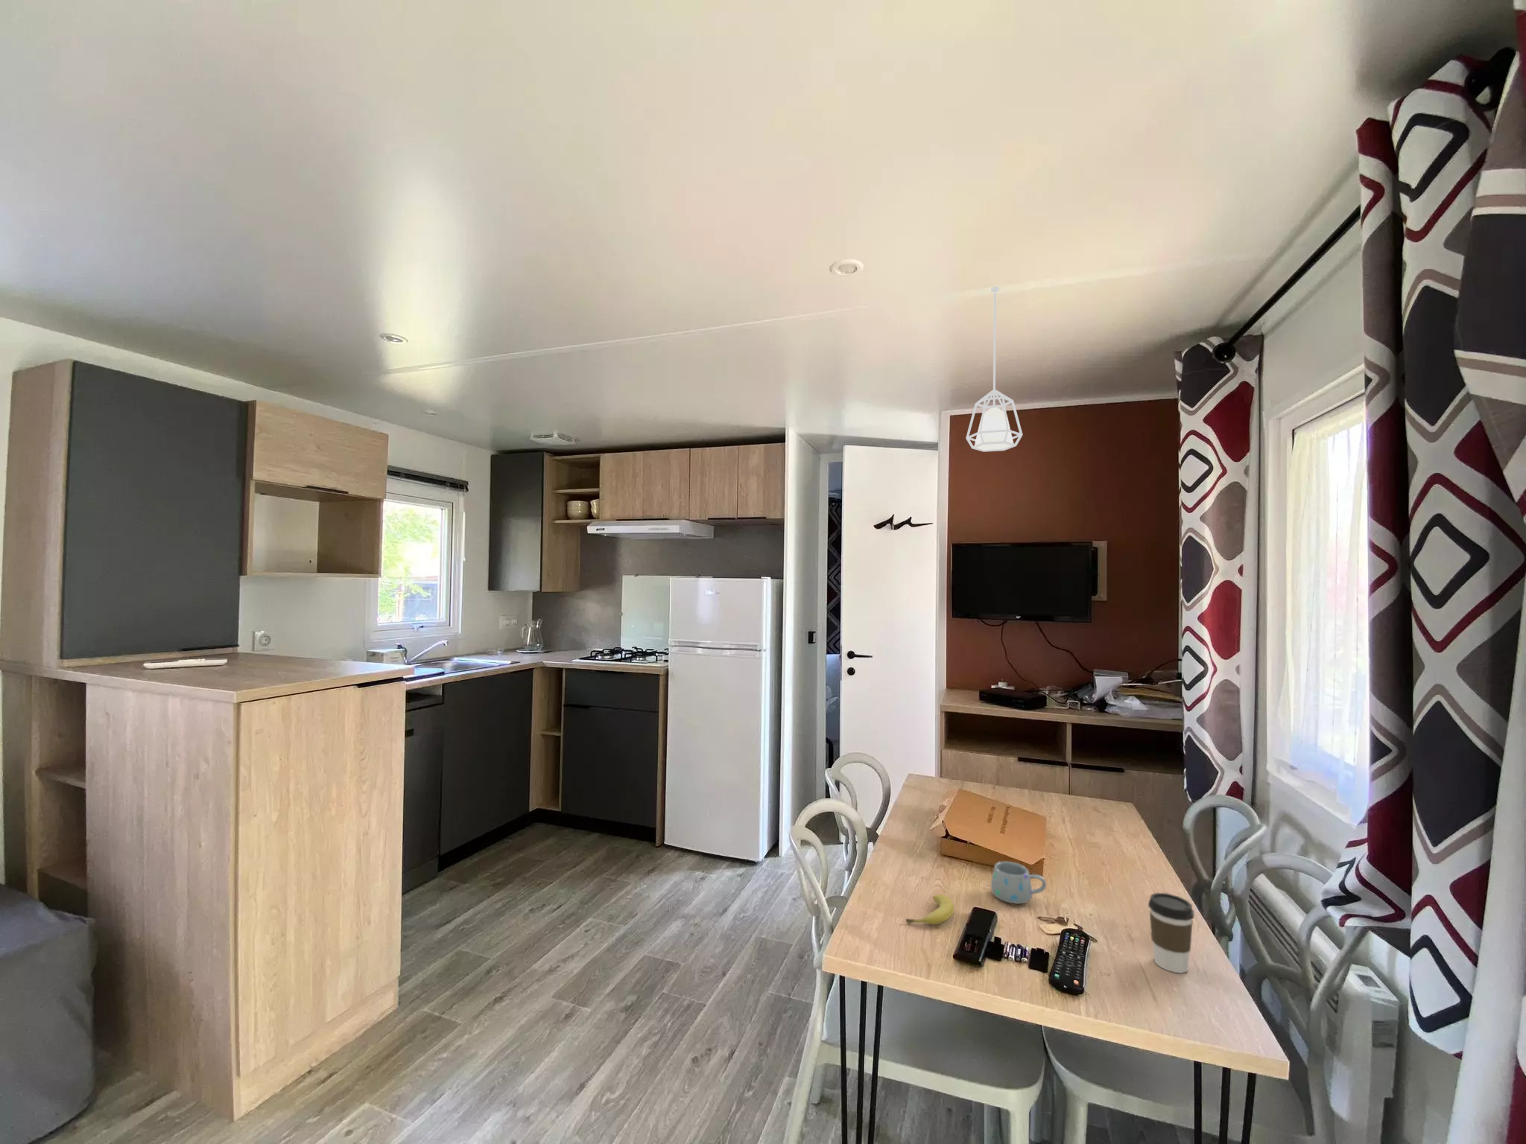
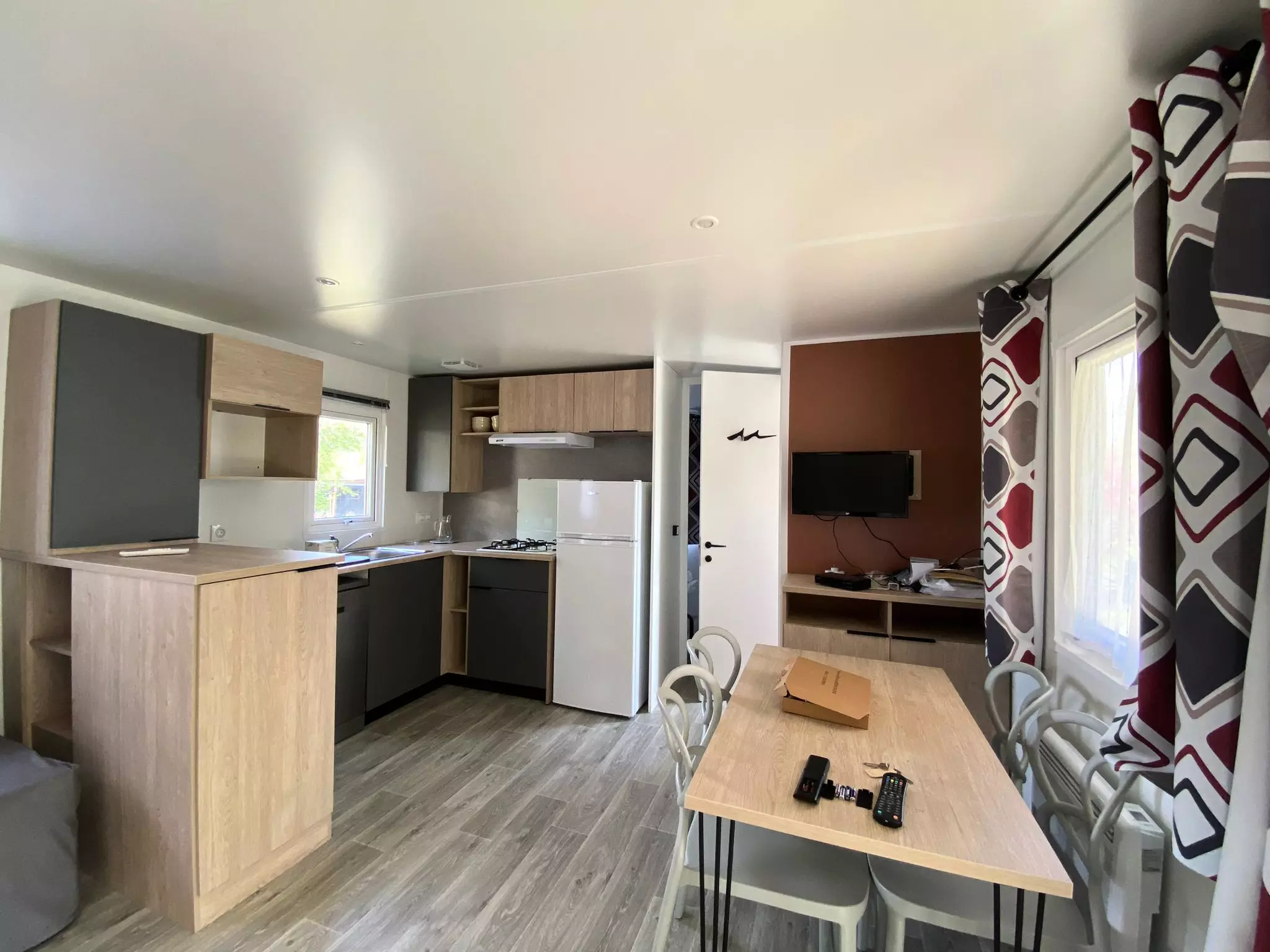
- fruit [905,894,954,925]
- mug [990,860,1047,905]
- pendant lamp [965,286,1023,452]
- coffee cup [1148,893,1196,973]
